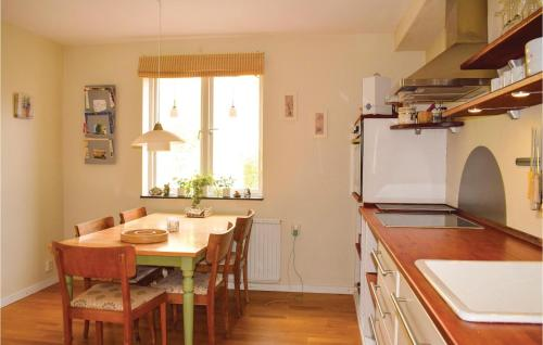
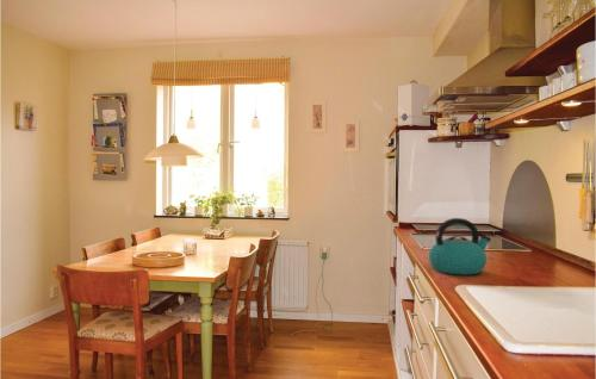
+ kettle [428,217,492,277]
